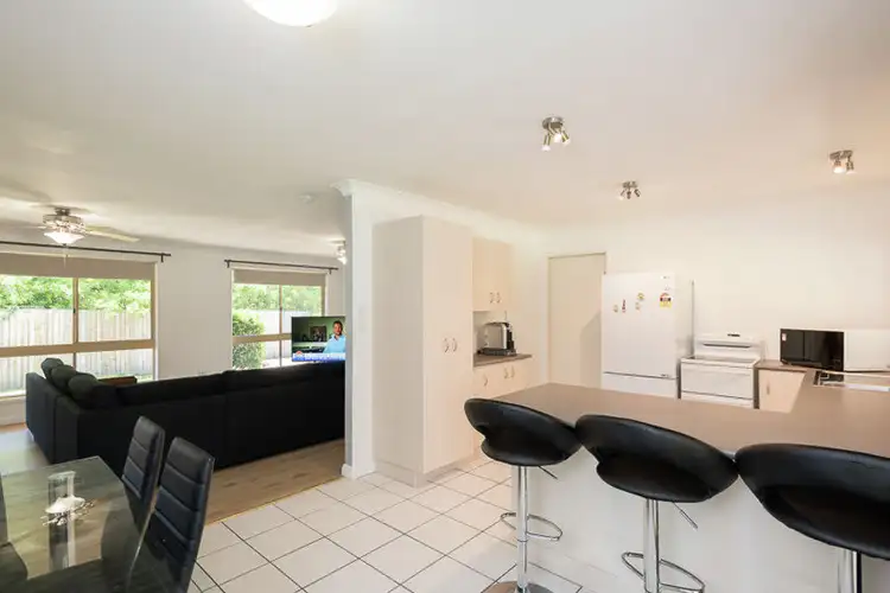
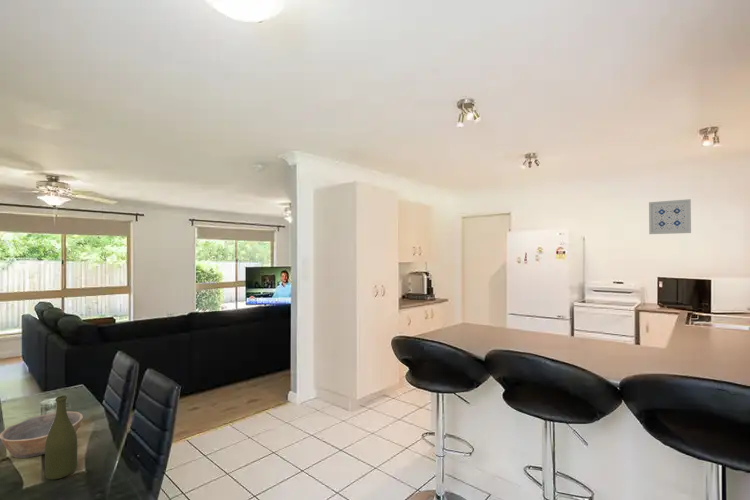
+ bowl [0,410,84,459]
+ wall art [648,198,692,235]
+ bottle [44,395,78,480]
